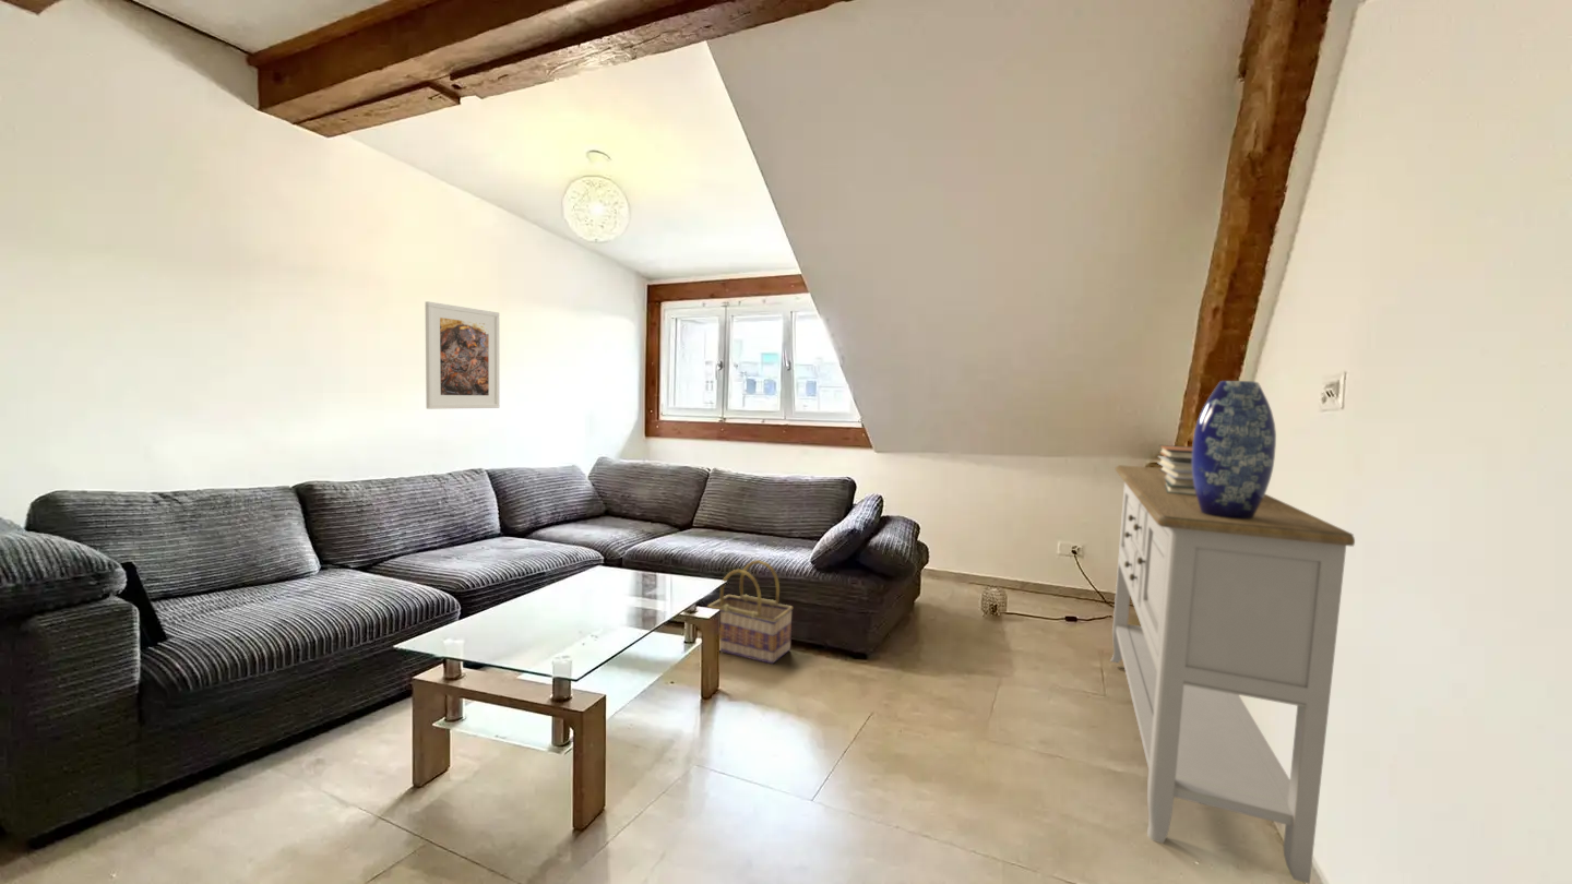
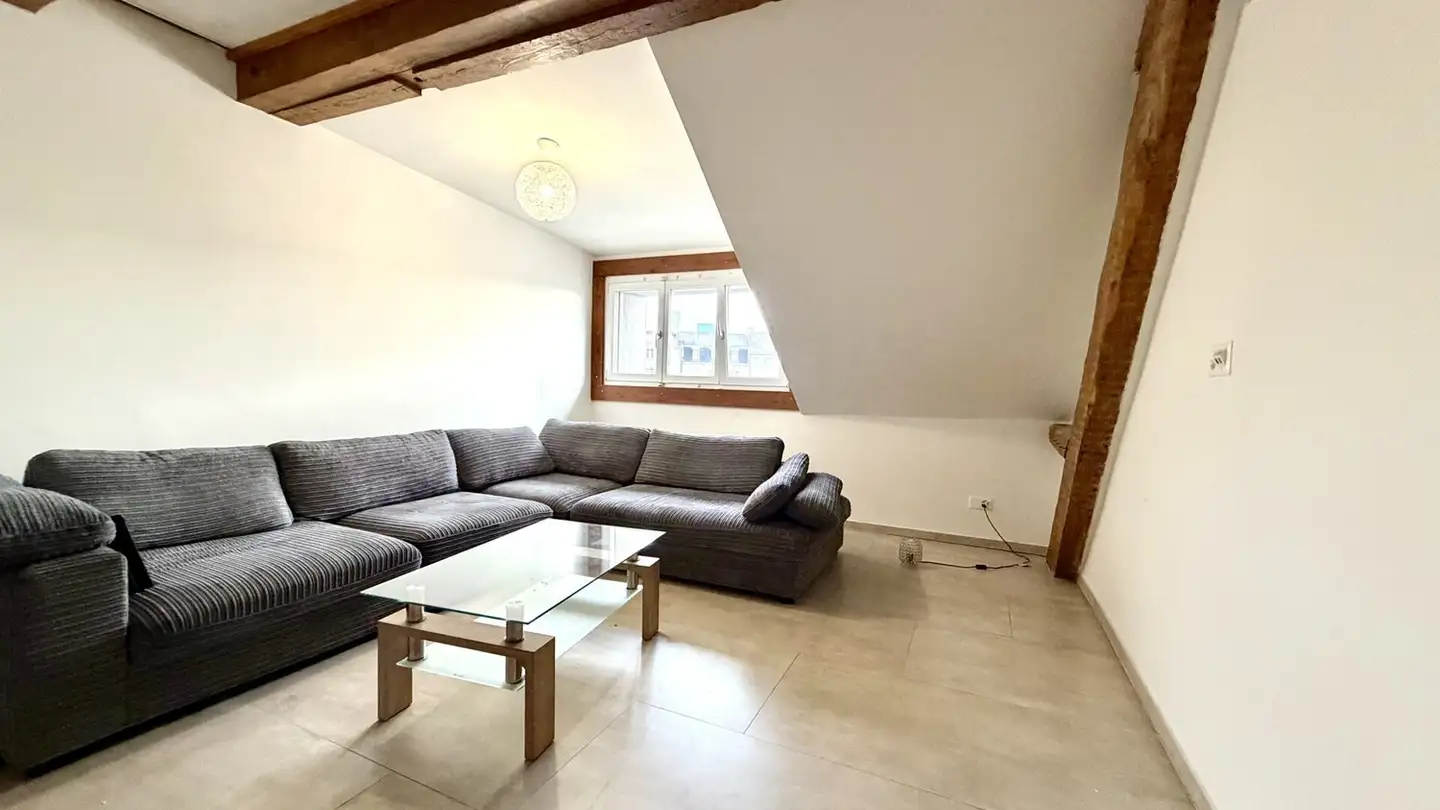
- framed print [425,301,500,410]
- book stack [1156,444,1196,495]
- sideboard [1110,464,1356,884]
- basket [706,559,794,665]
- vase [1191,380,1277,518]
